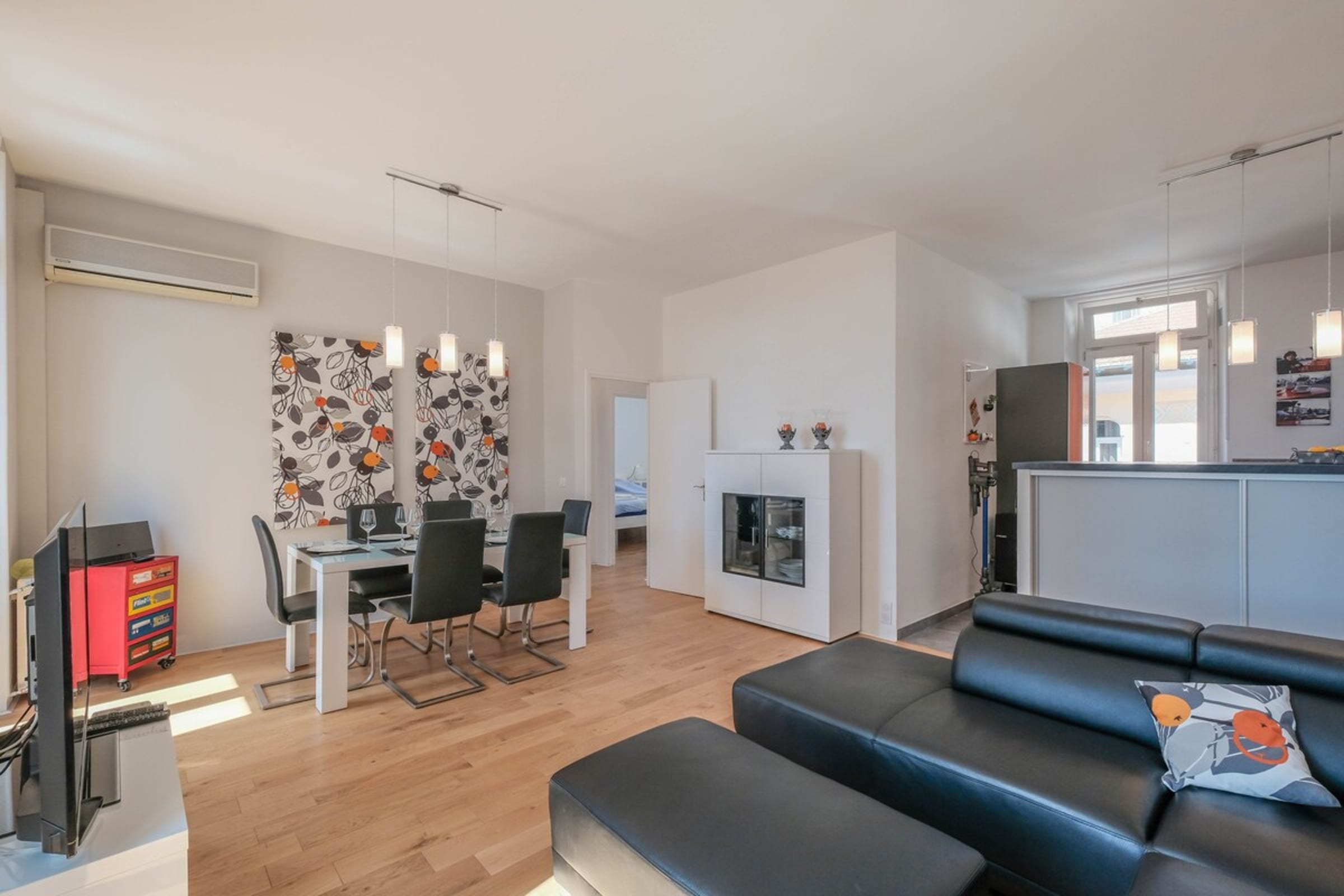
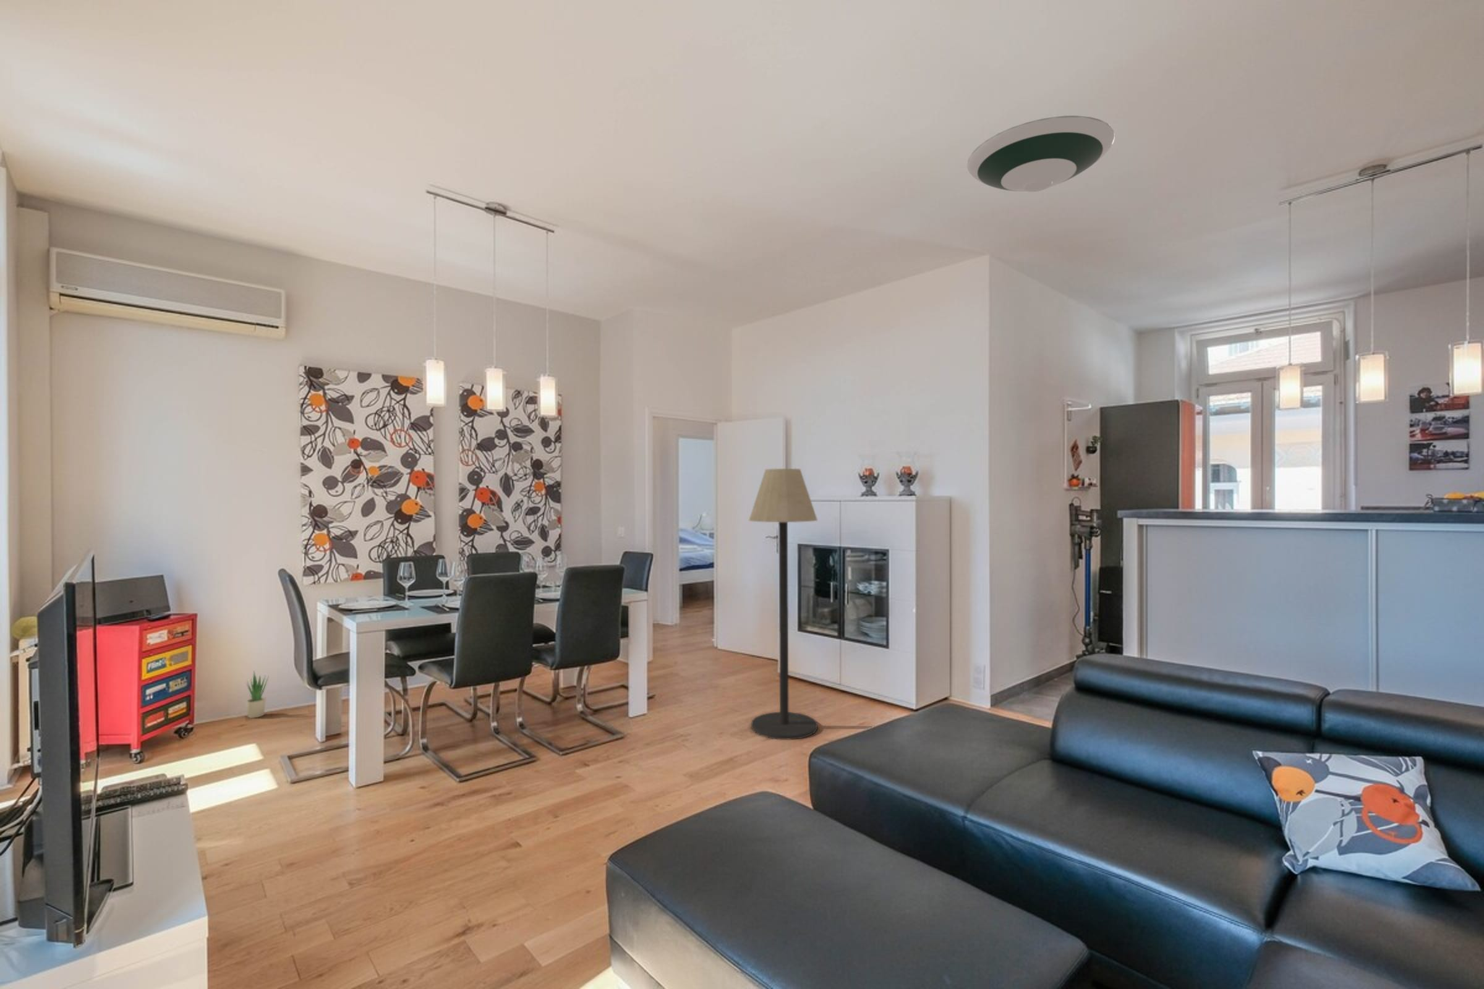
+ potted plant [245,671,269,719]
+ floor lamp [749,468,818,740]
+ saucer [966,115,1115,192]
